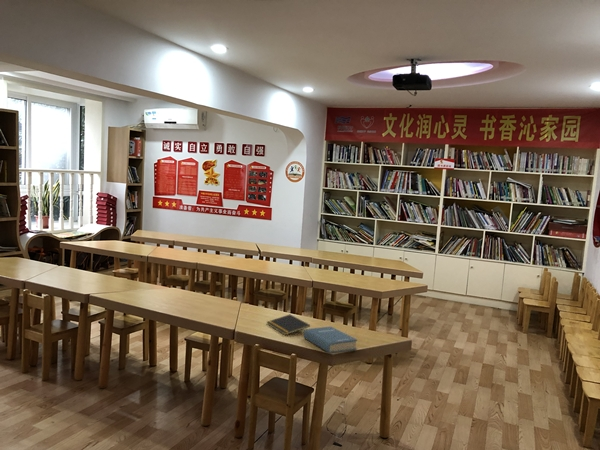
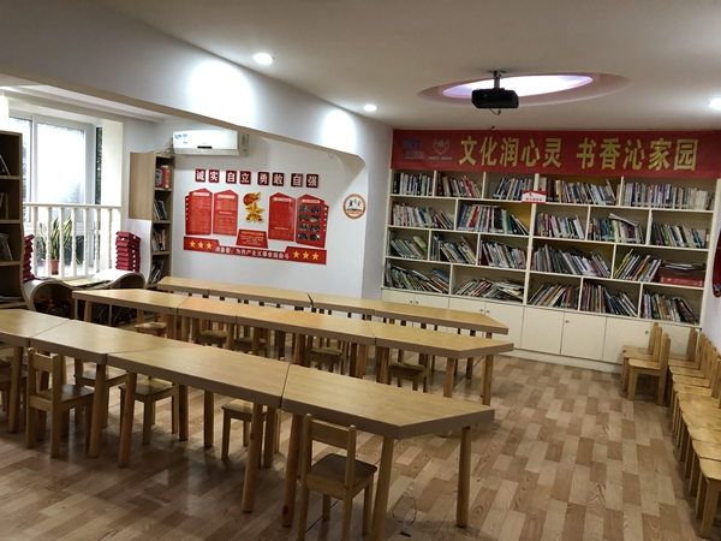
- hardback book [303,325,358,355]
- notepad [266,314,311,336]
